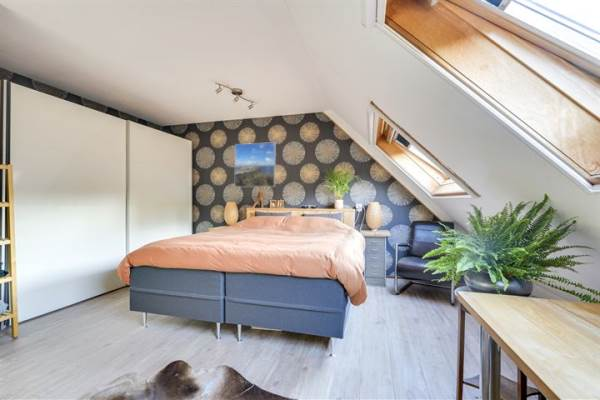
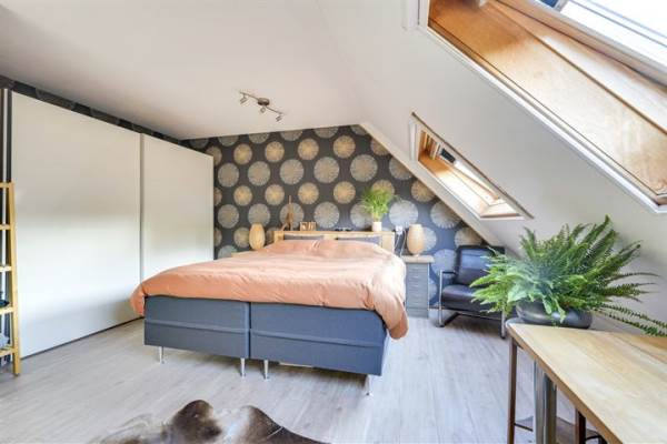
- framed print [234,141,277,188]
